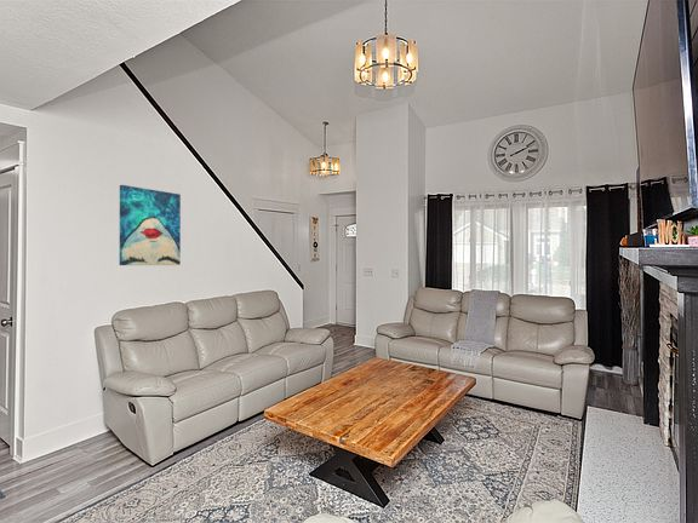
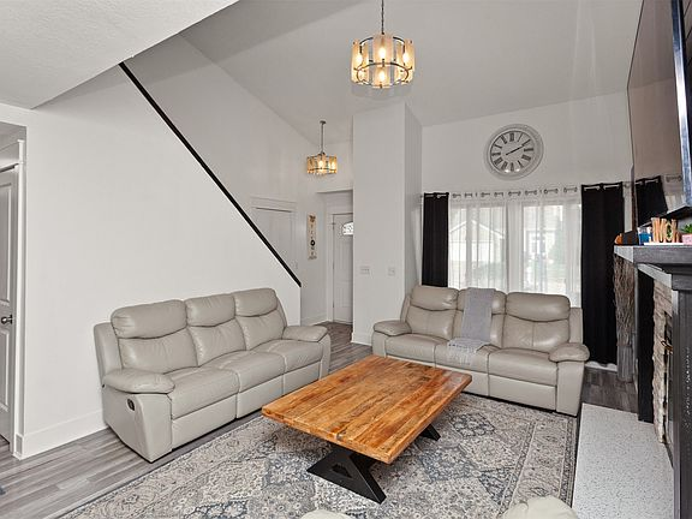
- wall art [119,184,182,266]
